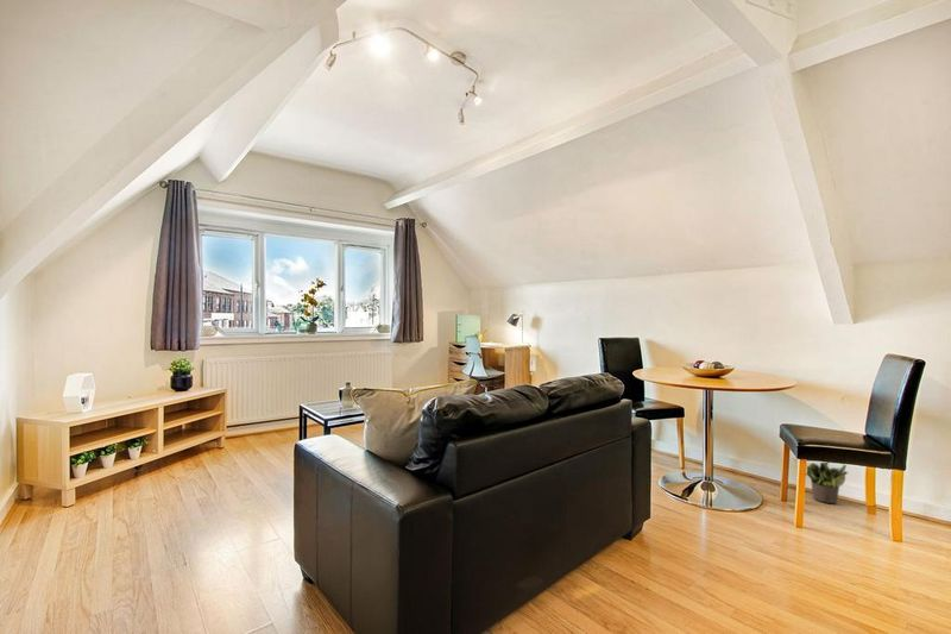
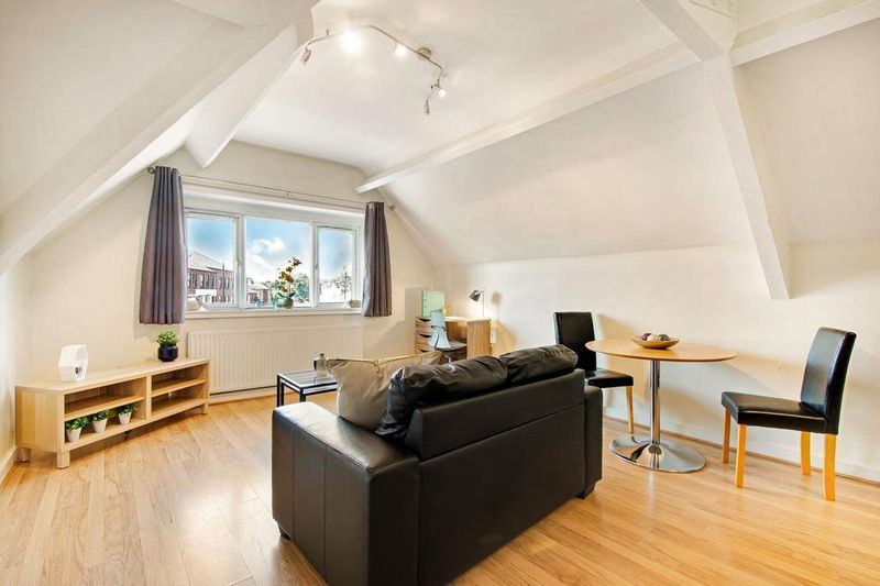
- potted plant [793,458,849,504]
